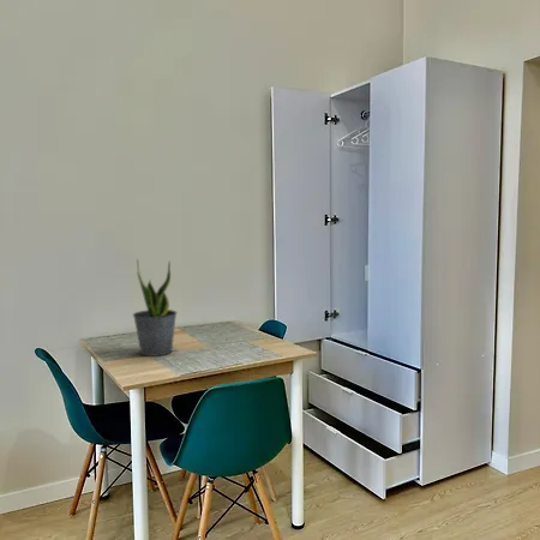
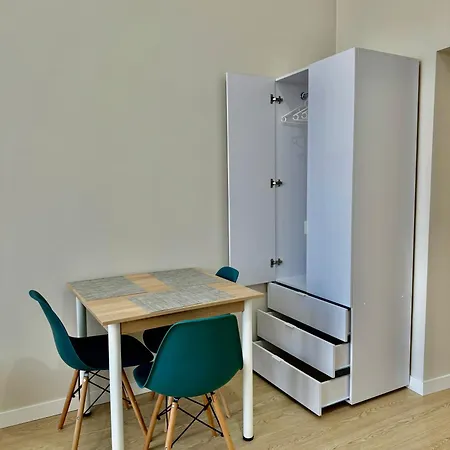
- potted plant [132,258,178,358]
